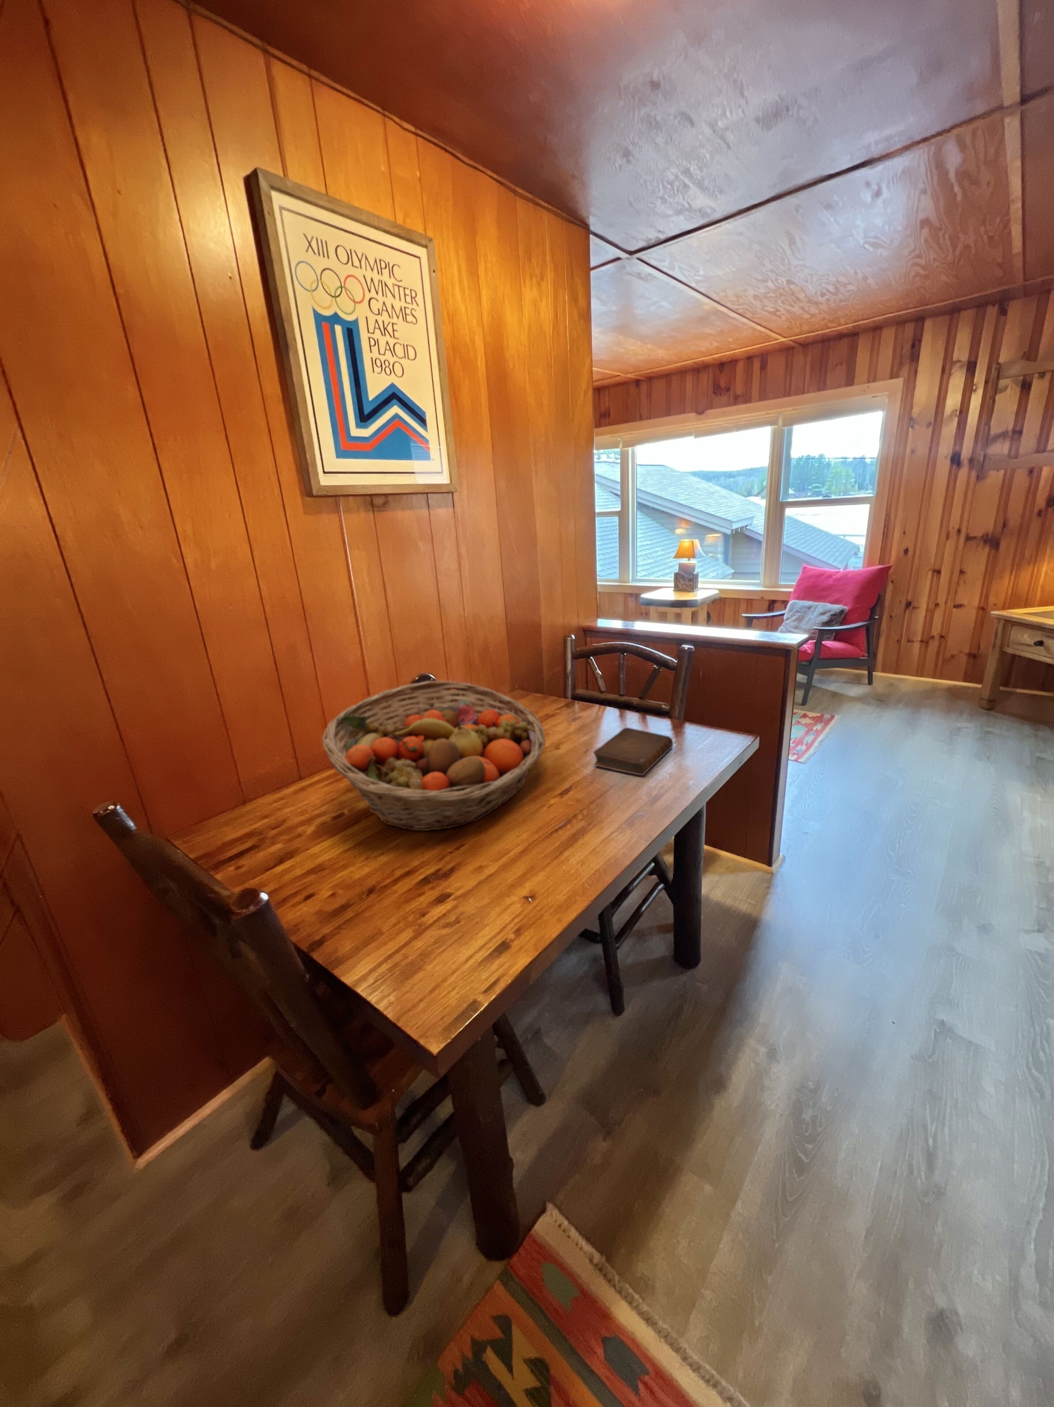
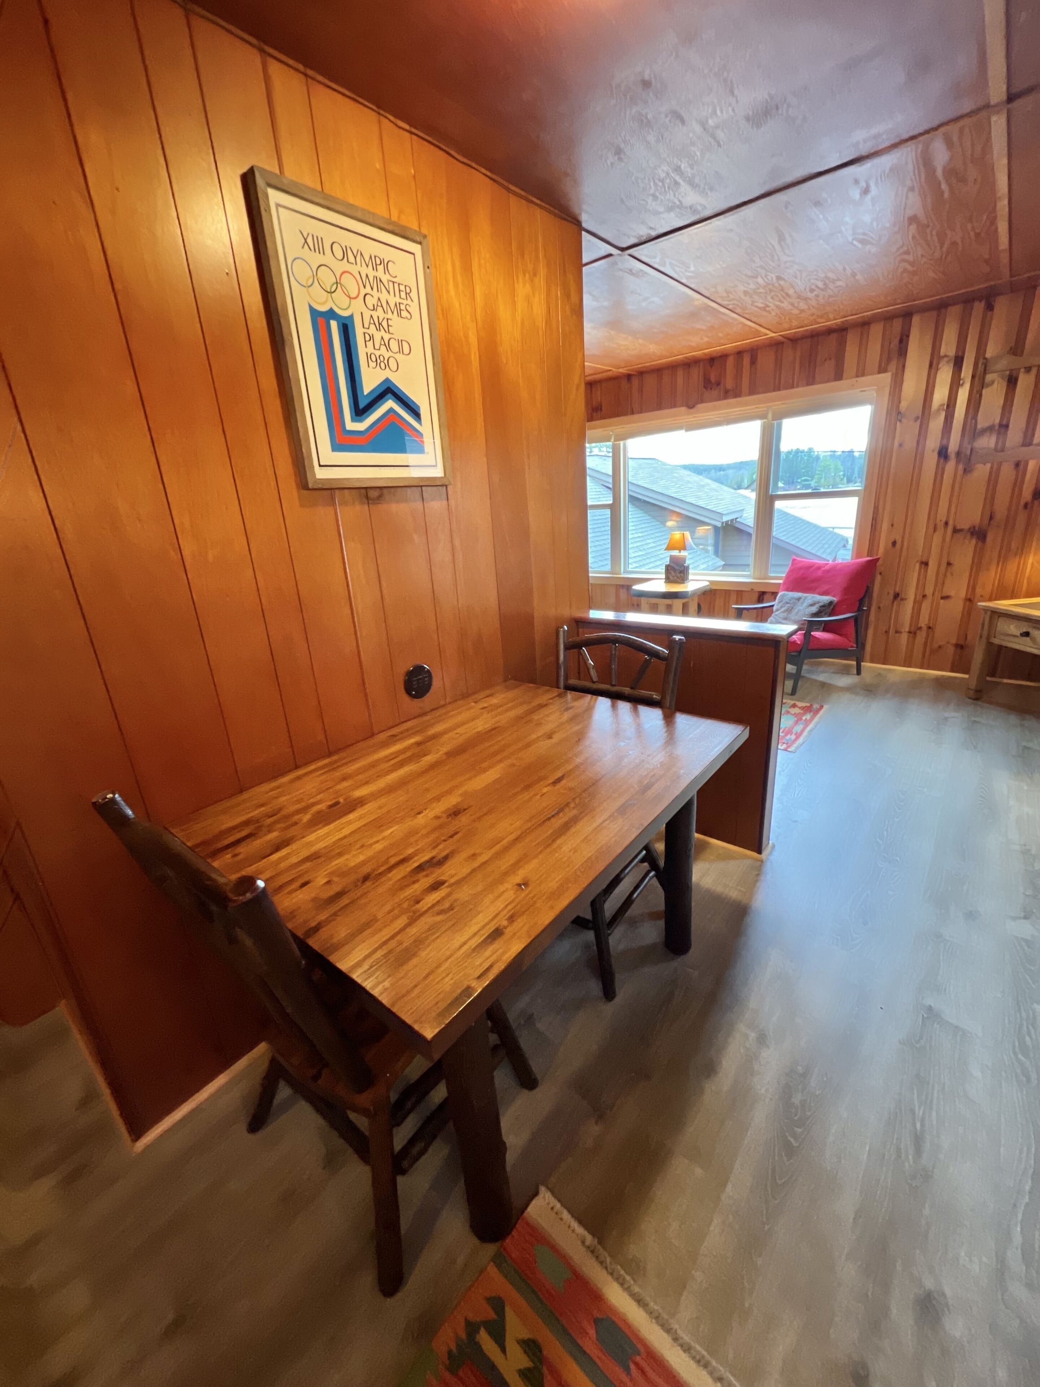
- book [592,727,673,776]
- fruit basket [322,680,546,831]
